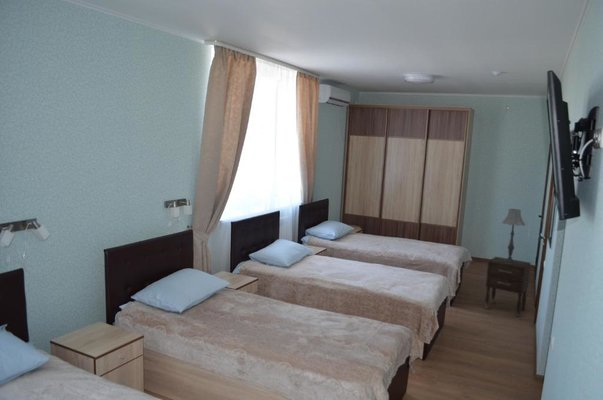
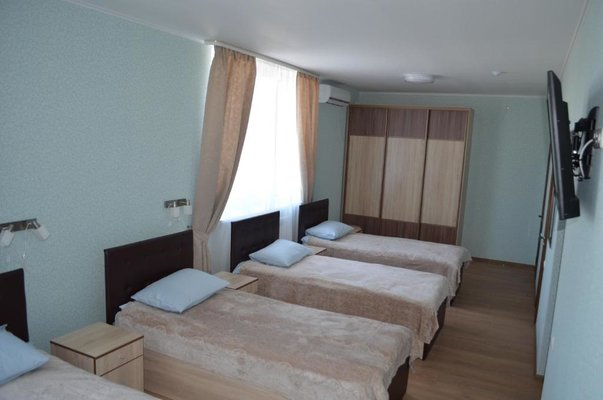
- table lamp [501,208,526,264]
- nightstand [483,256,532,318]
